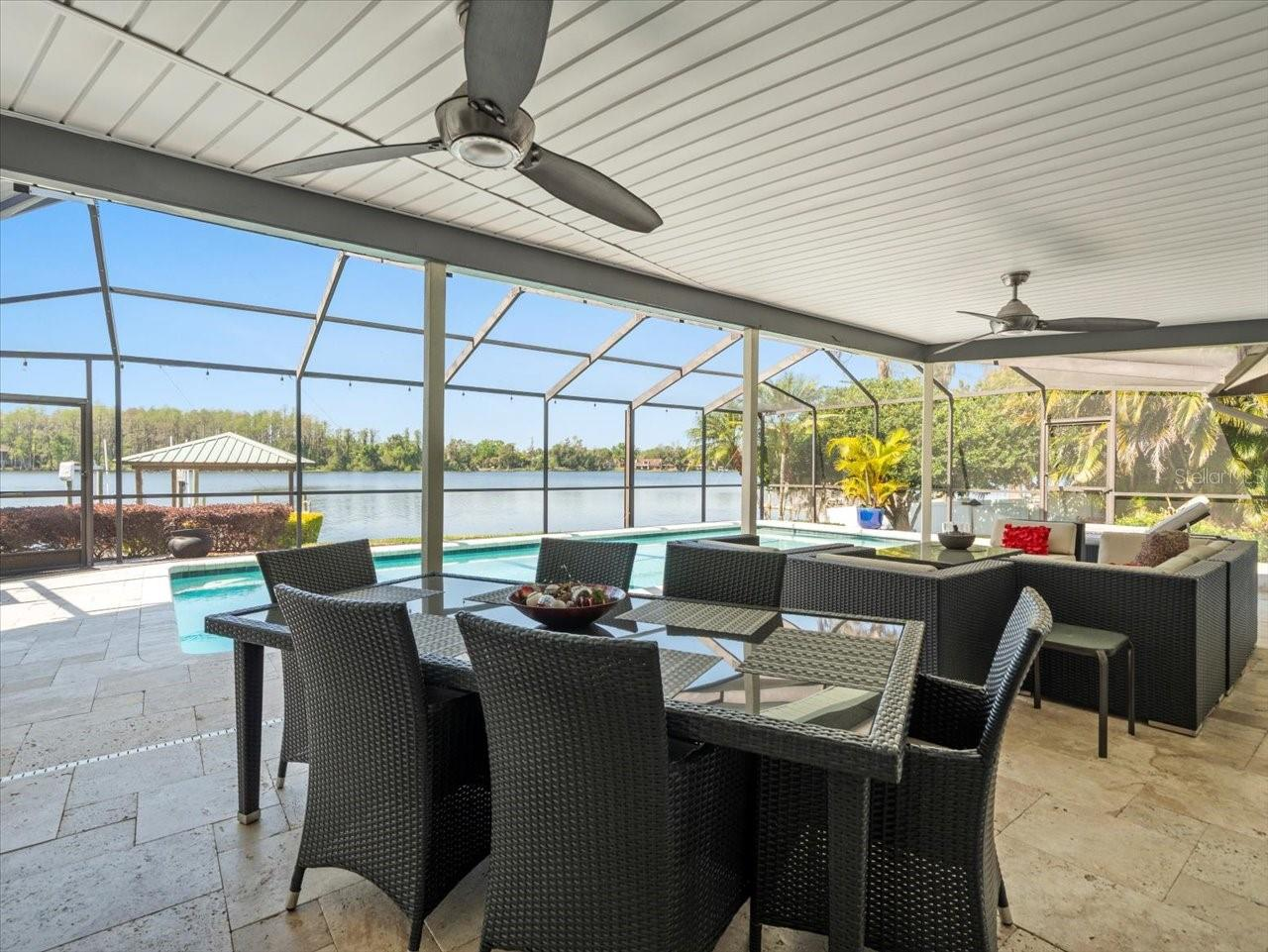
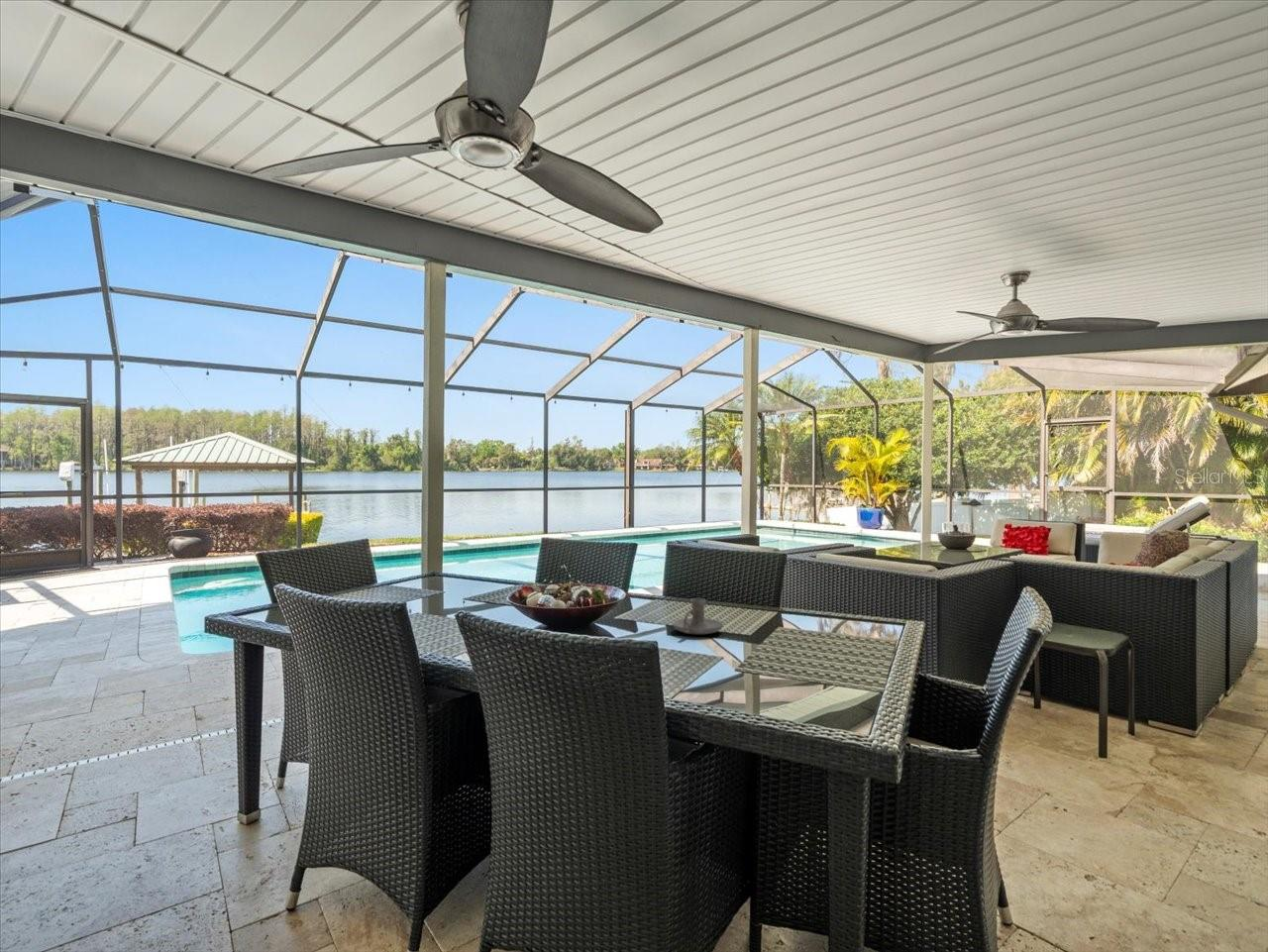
+ candle holder [673,597,724,635]
